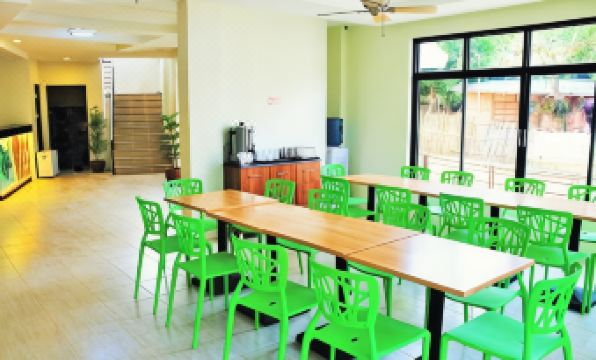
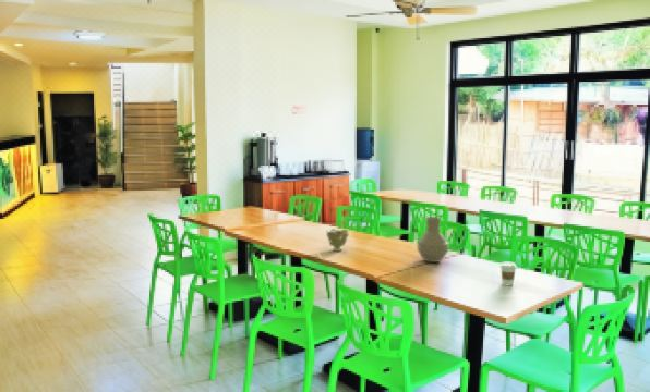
+ vase [416,216,450,264]
+ coffee cup [498,261,518,287]
+ decorative bowl [325,228,350,253]
